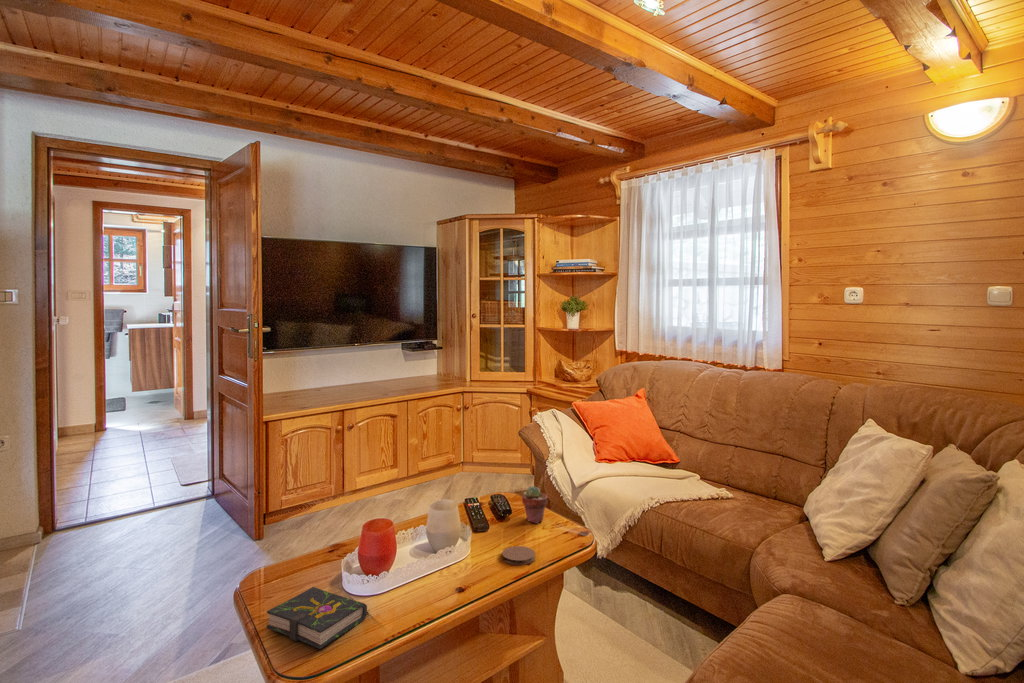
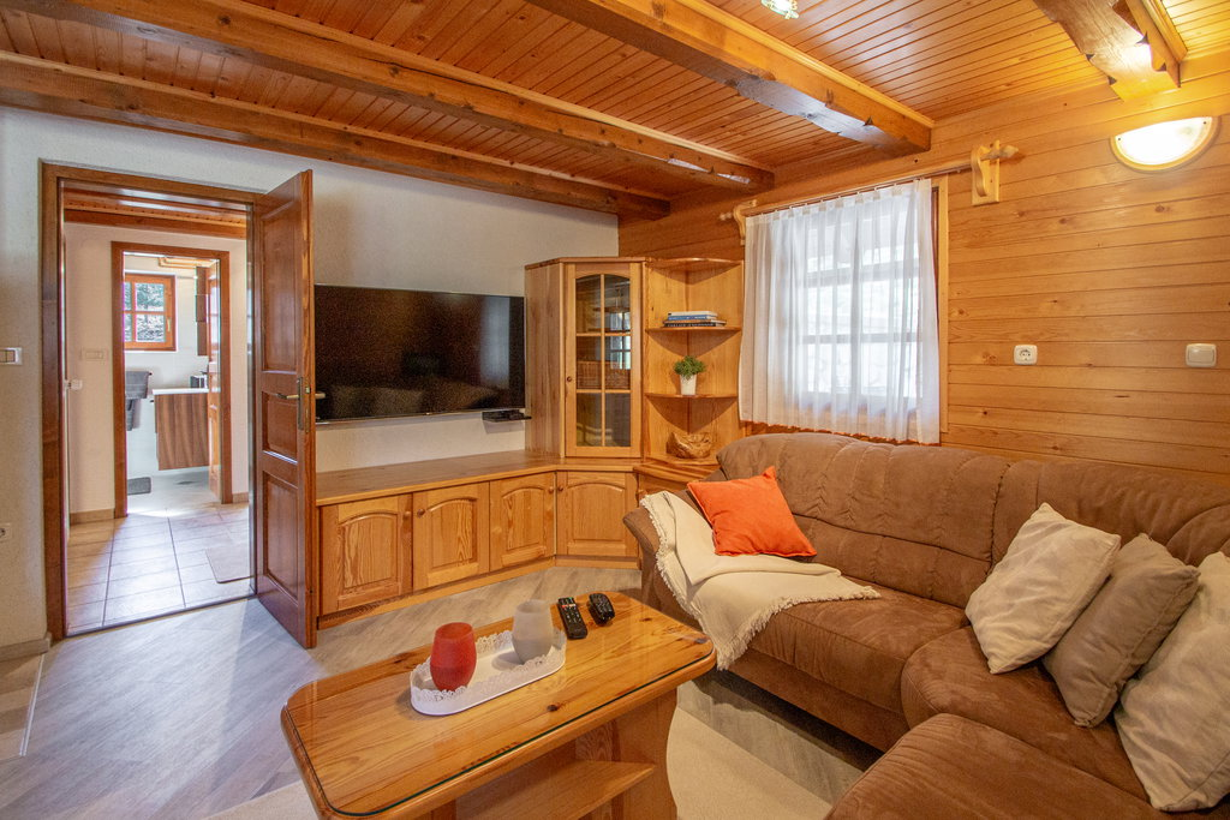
- book [266,586,368,650]
- potted succulent [521,485,548,524]
- coaster [501,545,536,566]
